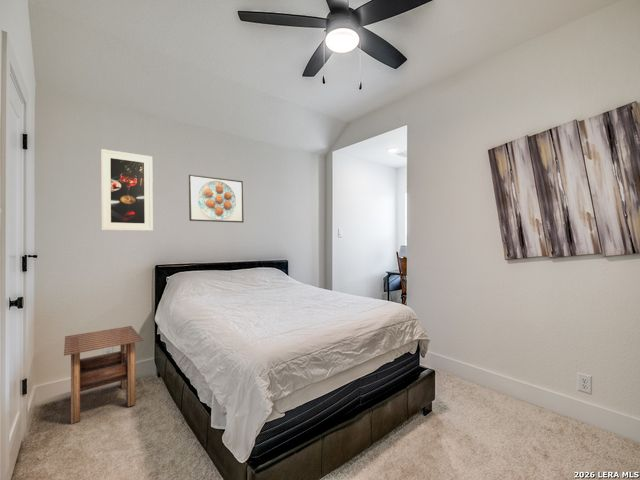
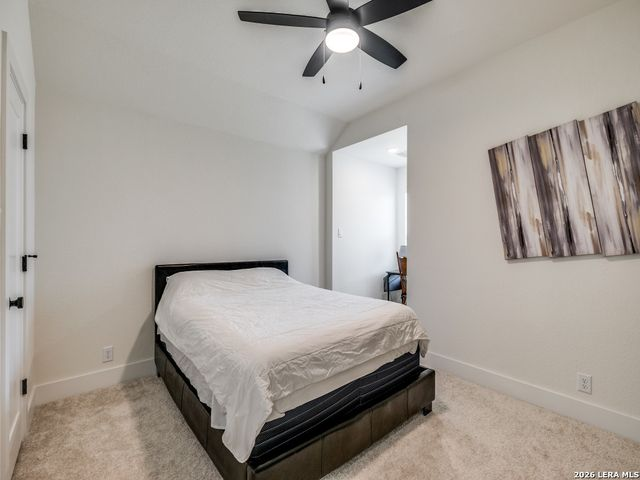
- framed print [188,174,245,224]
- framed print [100,148,154,232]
- side table [63,325,144,425]
